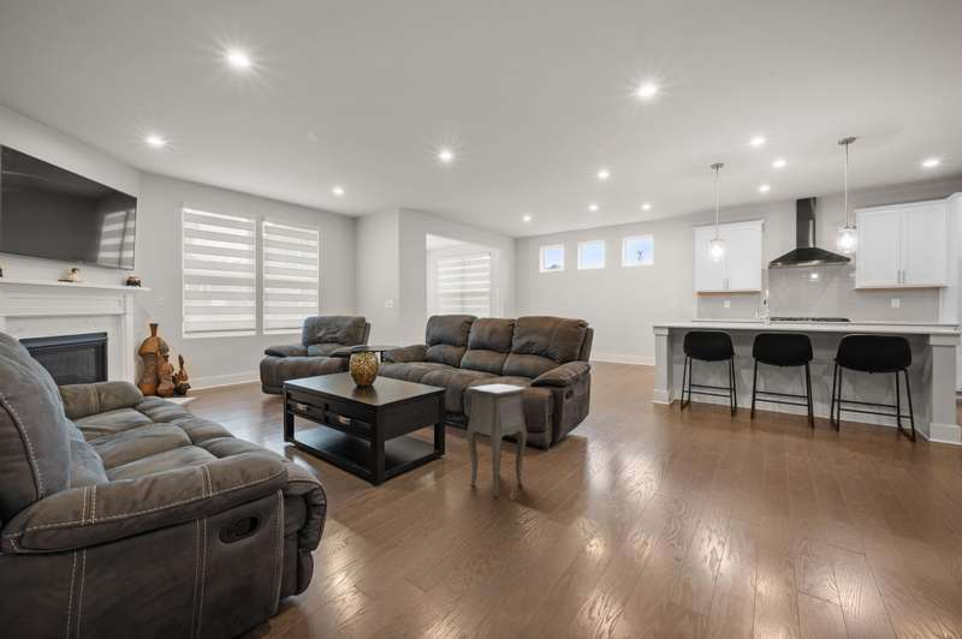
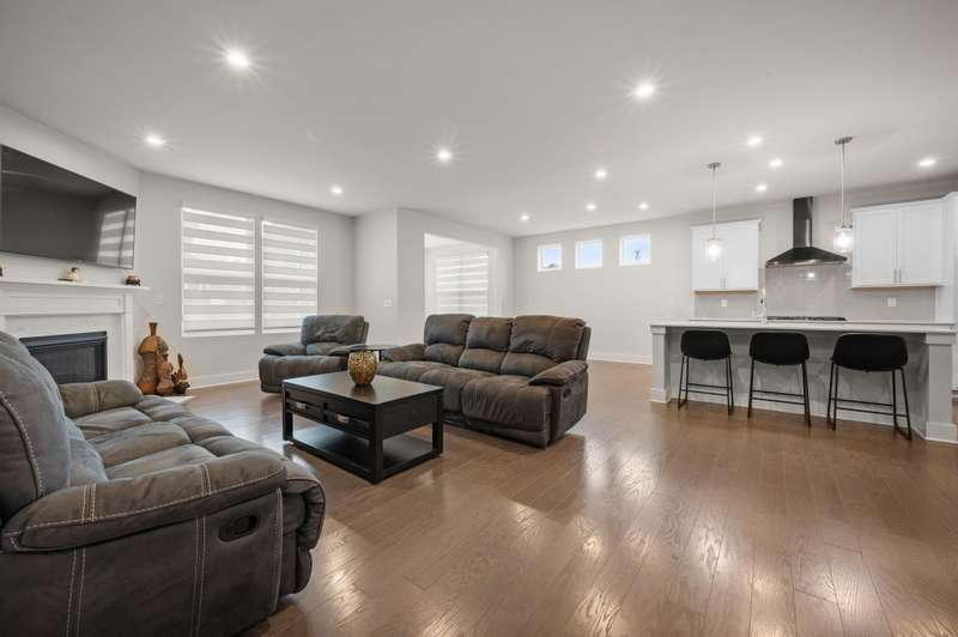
- side table [465,383,528,501]
